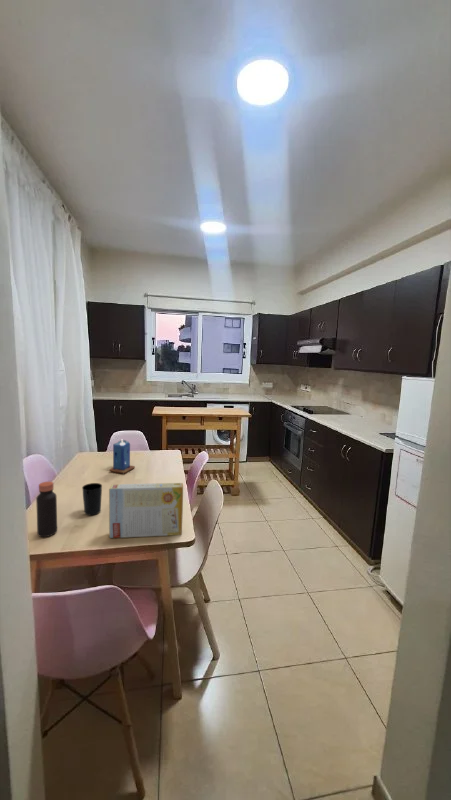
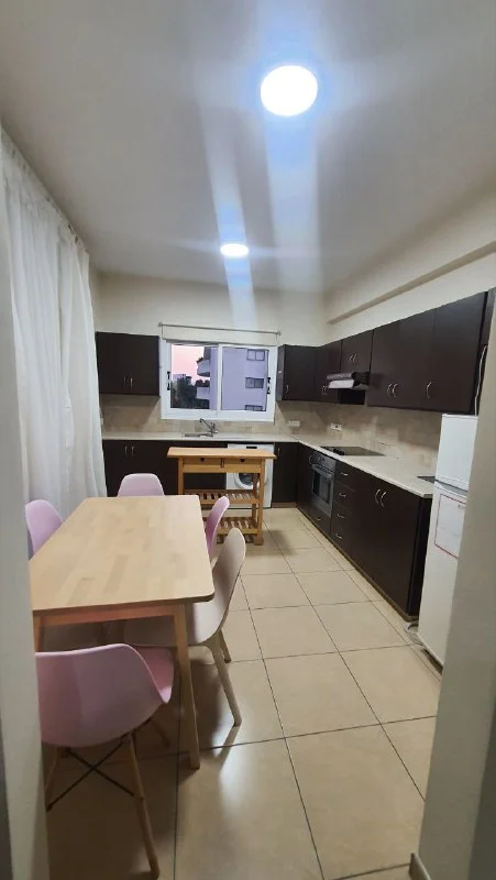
- candle [109,439,136,474]
- bottle [35,481,58,538]
- cup [81,482,103,516]
- cereal box [108,482,184,539]
